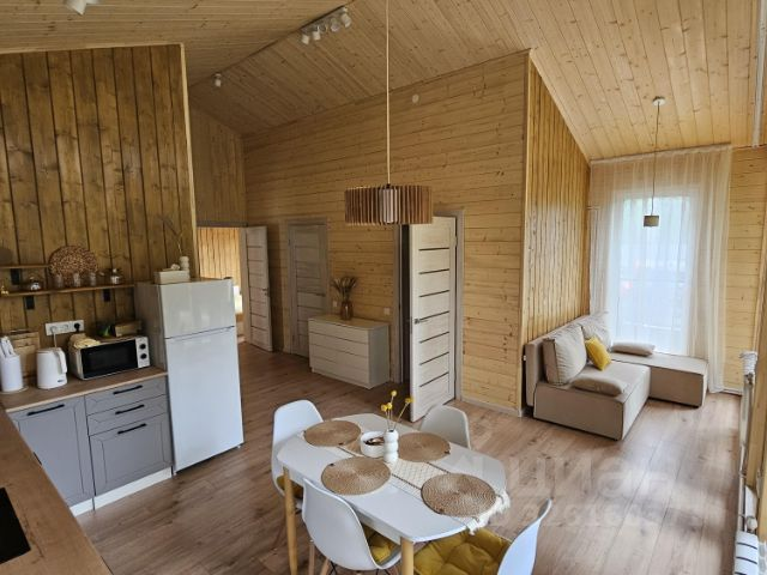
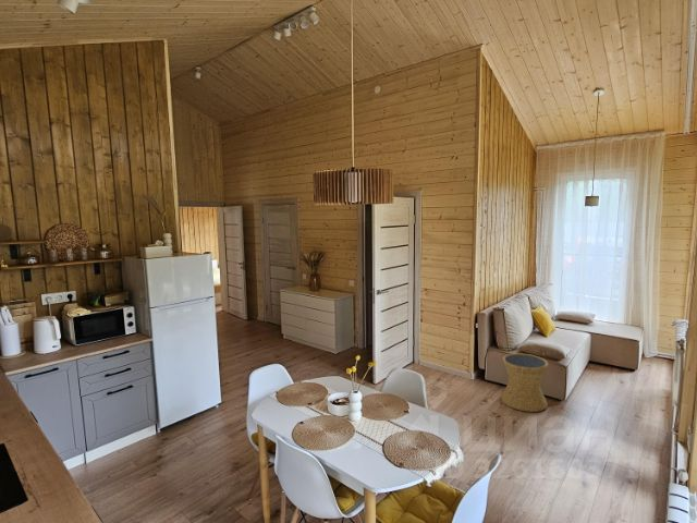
+ side table [500,352,549,413]
